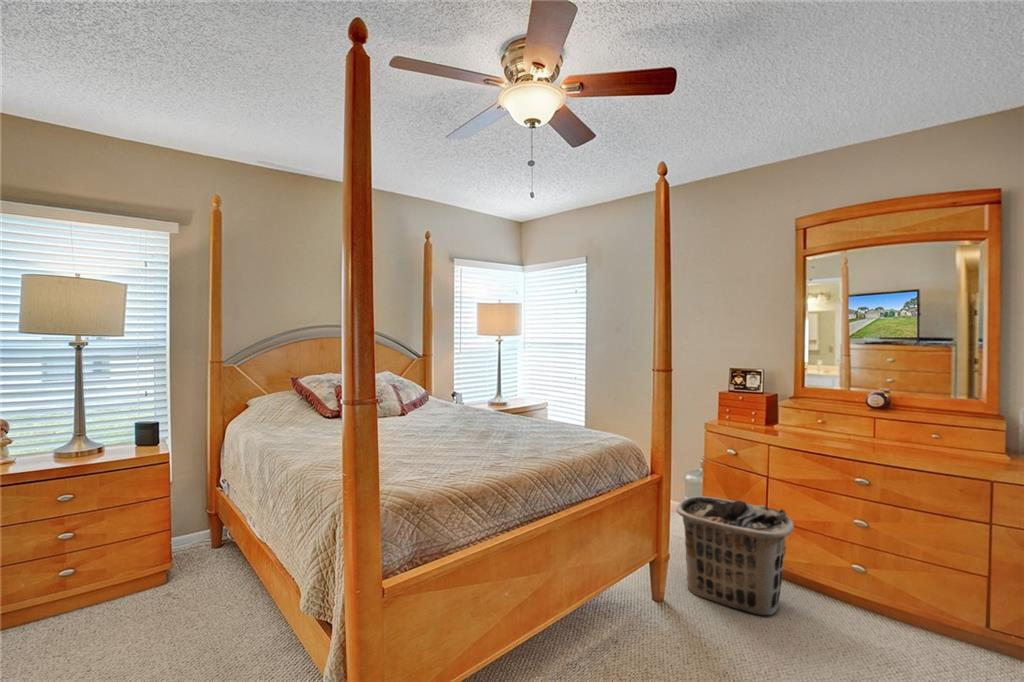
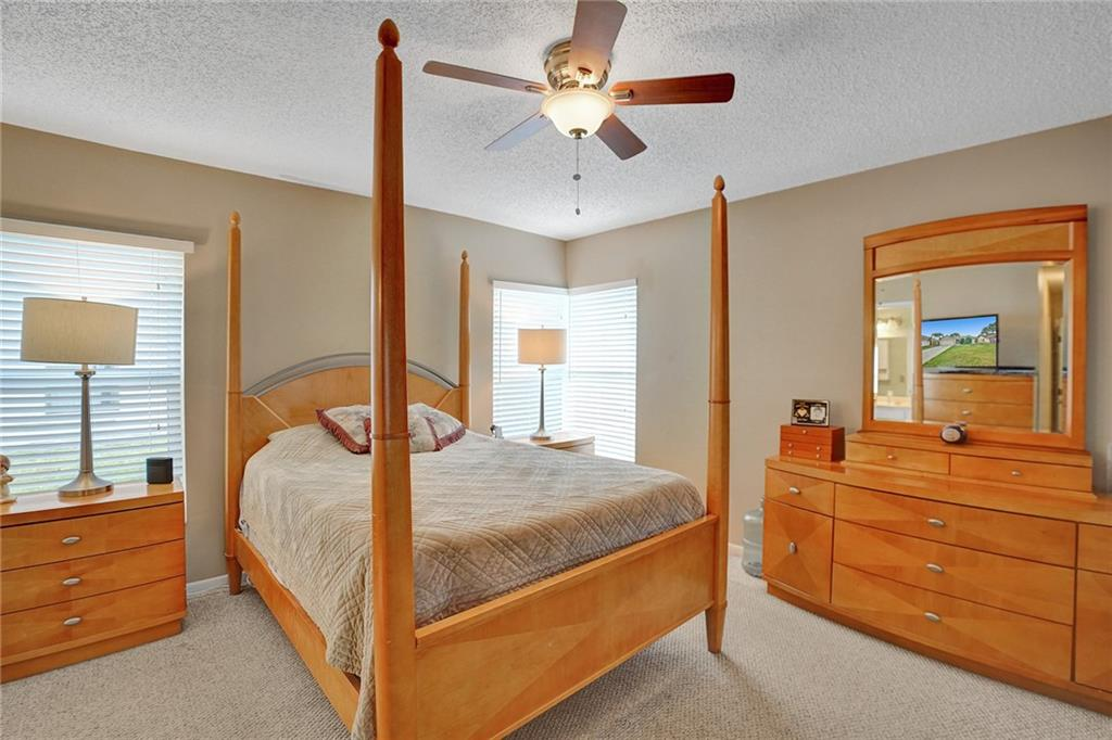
- clothes hamper [675,495,795,616]
